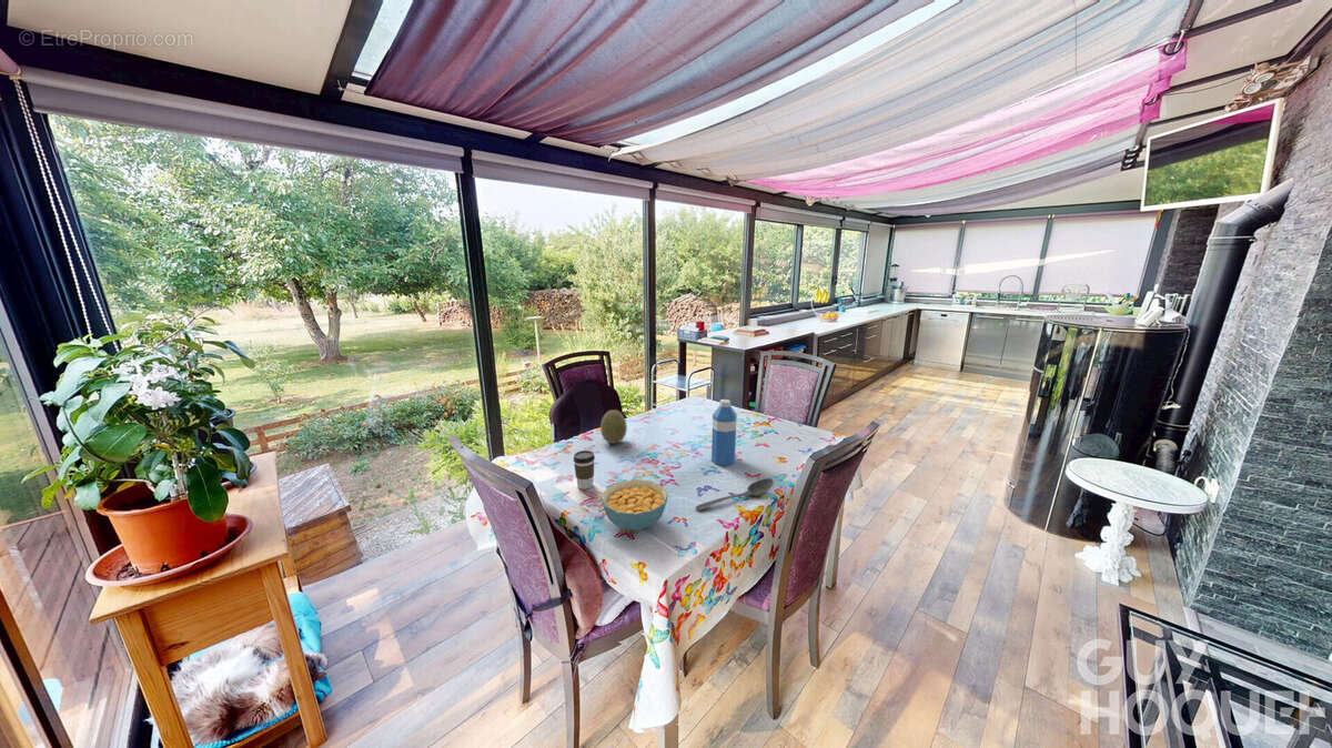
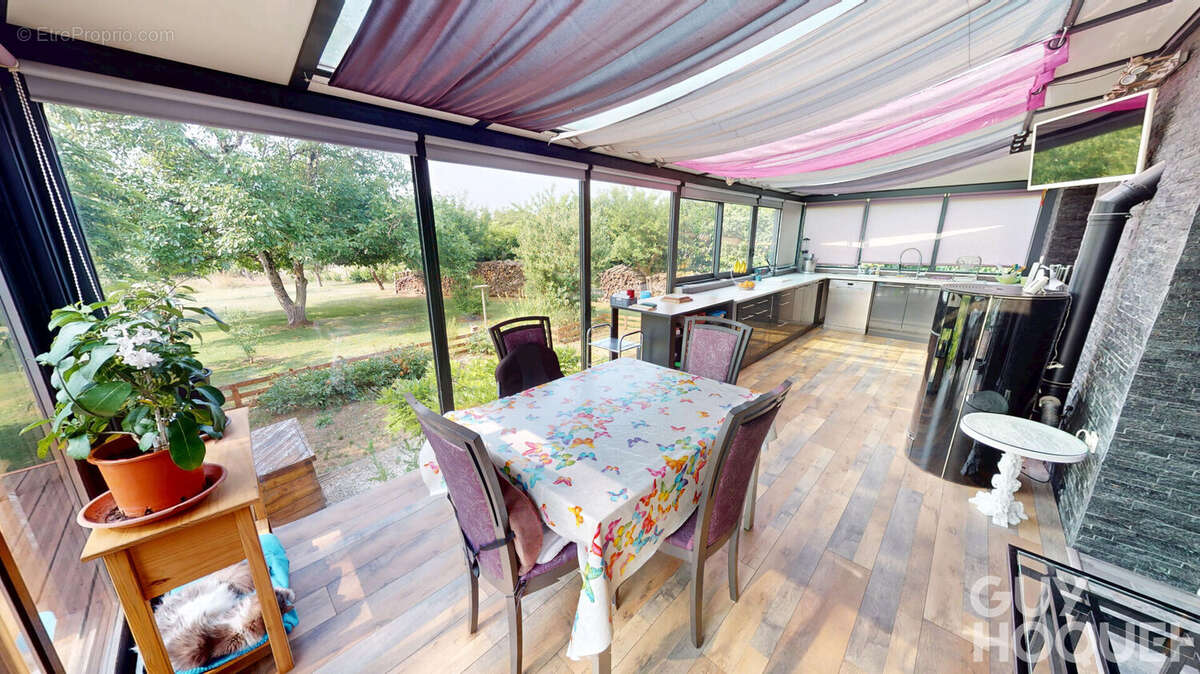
- water bottle [710,398,738,467]
- stirrer [695,477,775,512]
- coffee cup [573,449,596,491]
- cereal bowl [601,478,669,532]
- fruit [599,408,628,445]
